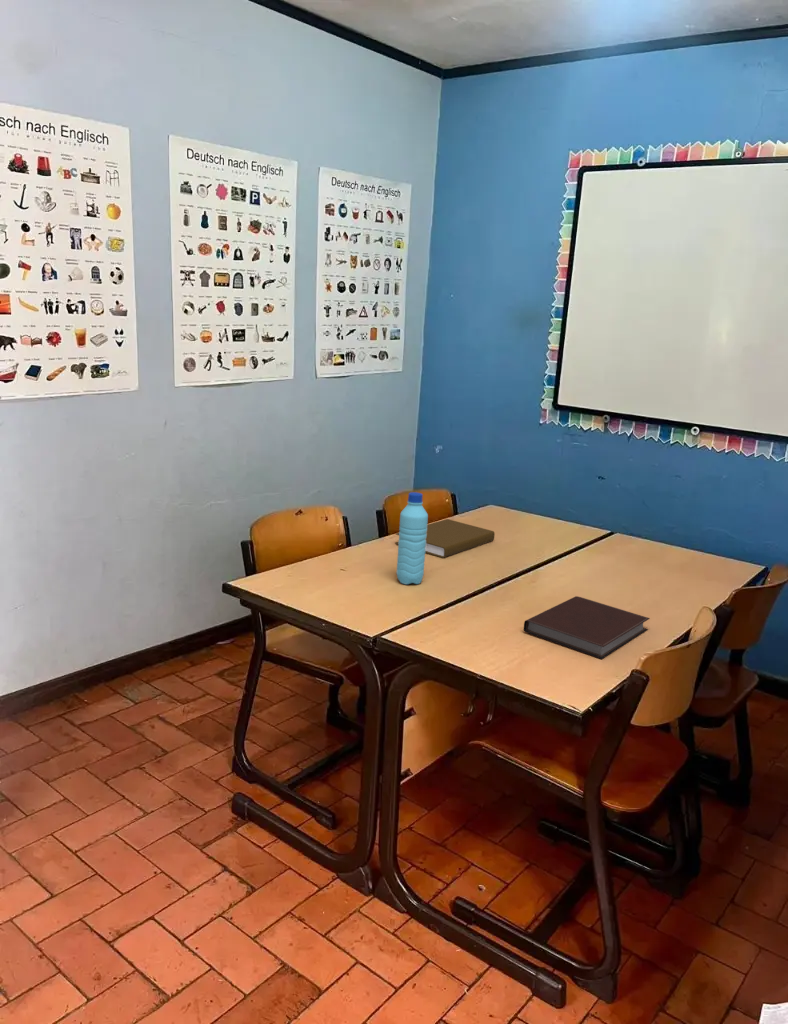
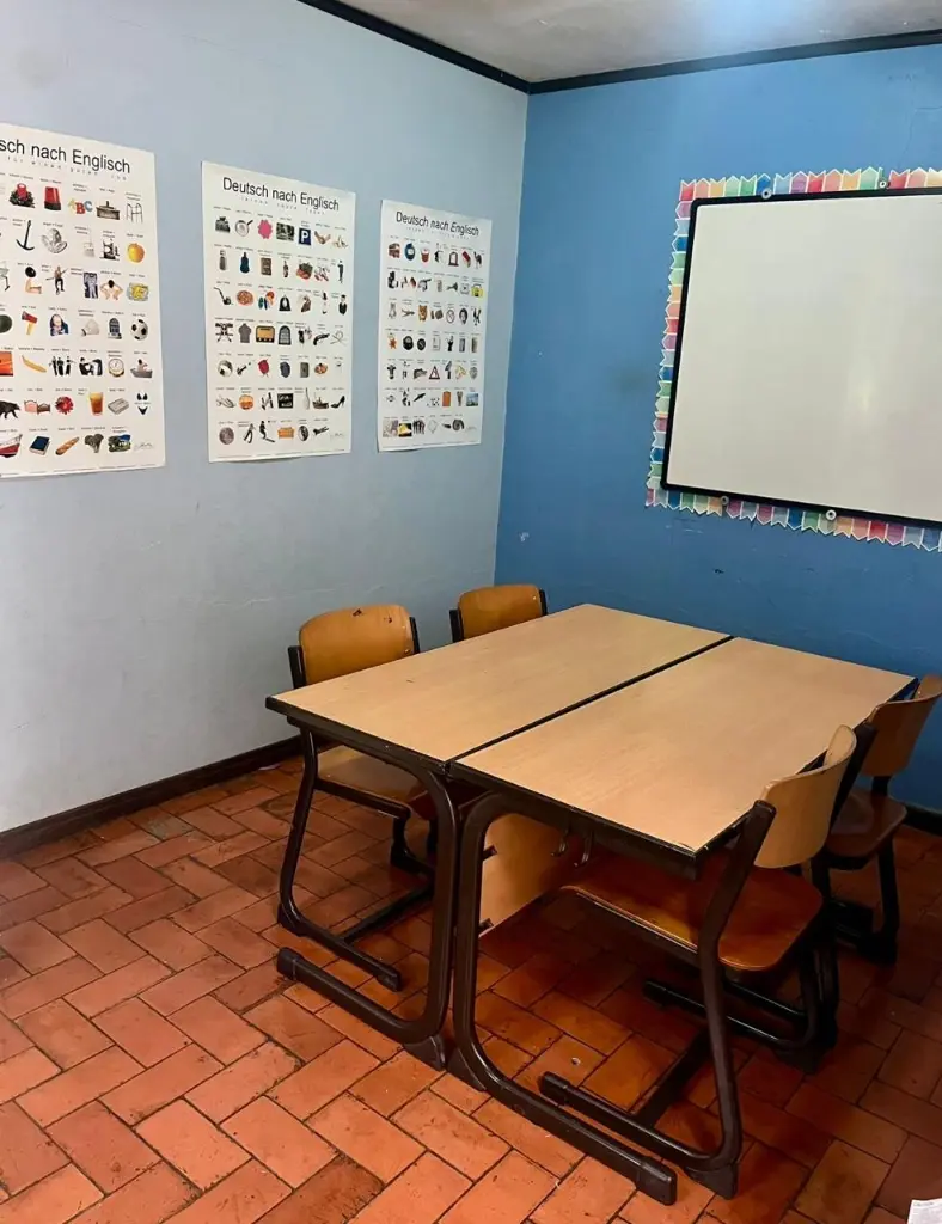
- book [394,518,496,559]
- notebook [523,595,651,660]
- water bottle [396,491,429,585]
